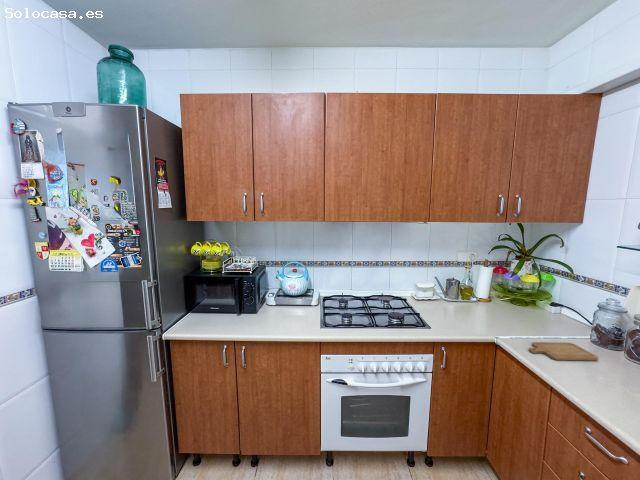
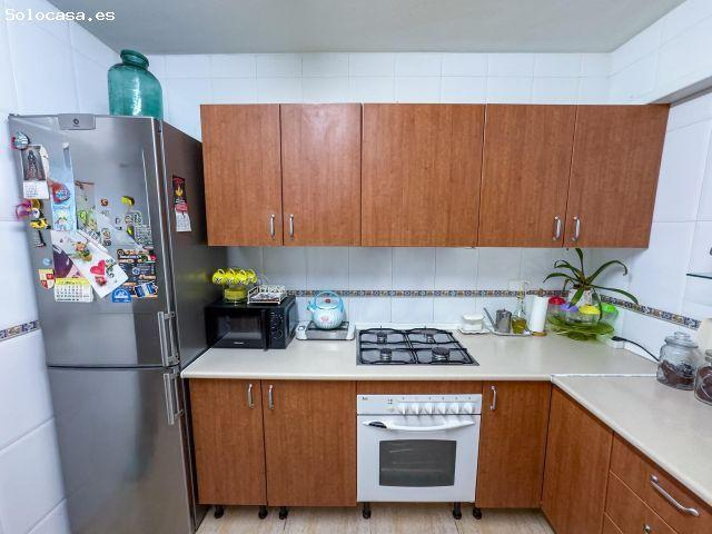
- chopping board [528,341,599,361]
